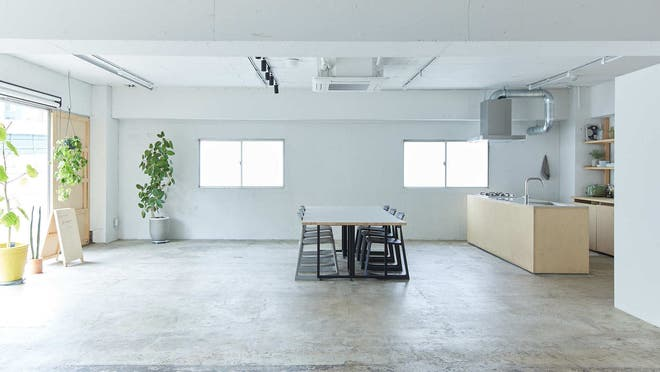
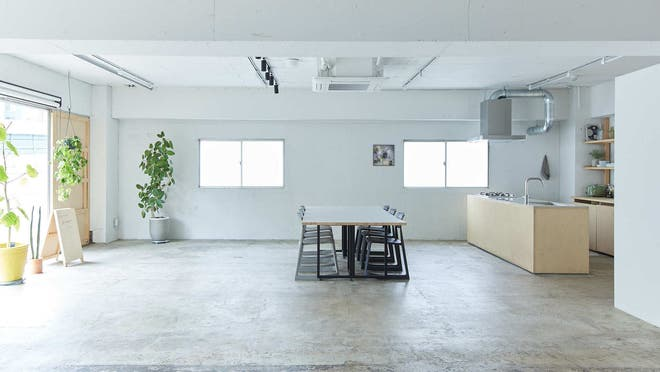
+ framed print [372,144,396,167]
